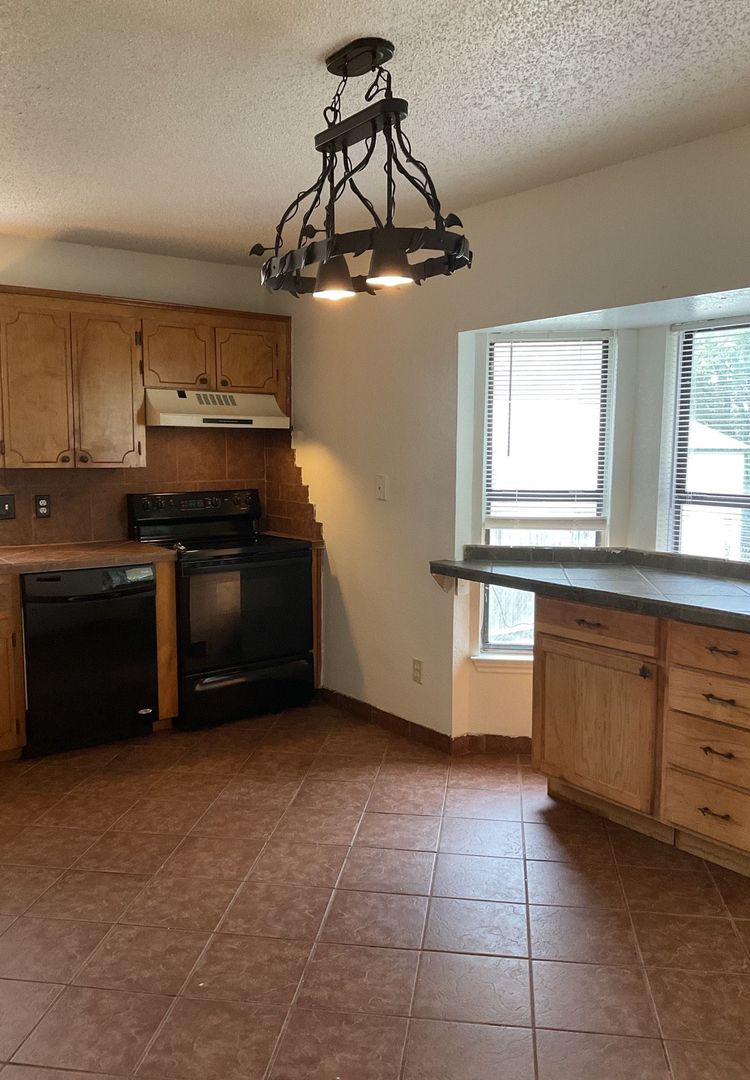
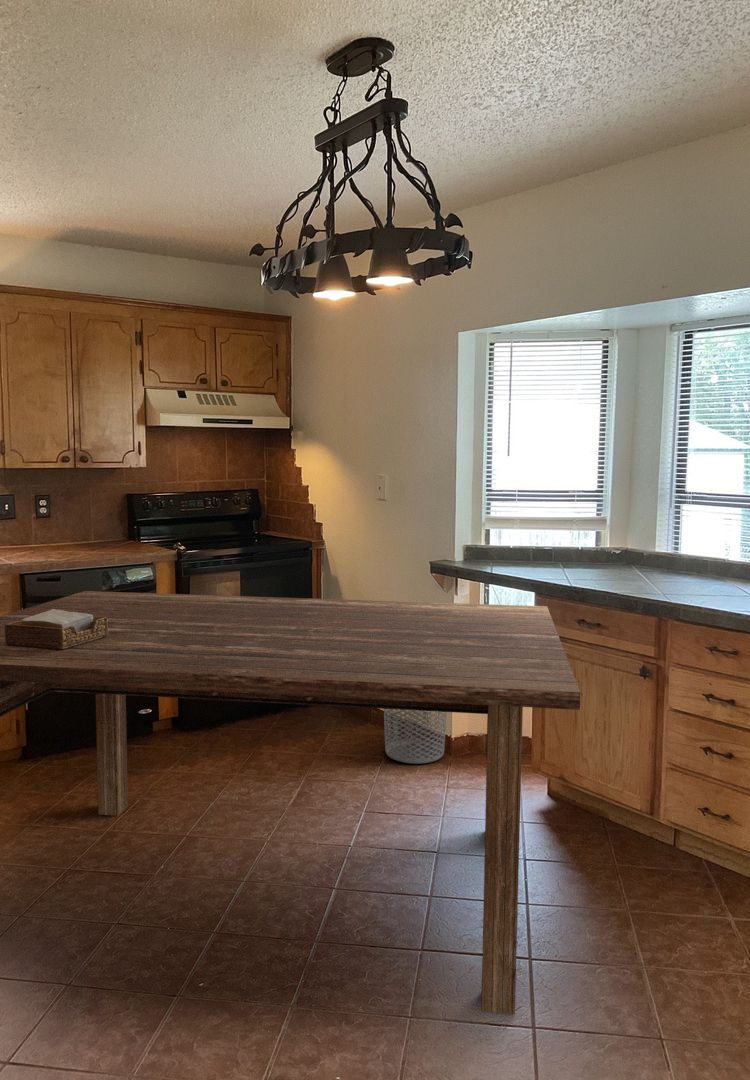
+ dining table [0,590,581,1016]
+ napkin holder [4,609,108,650]
+ waste bin [383,709,448,765]
